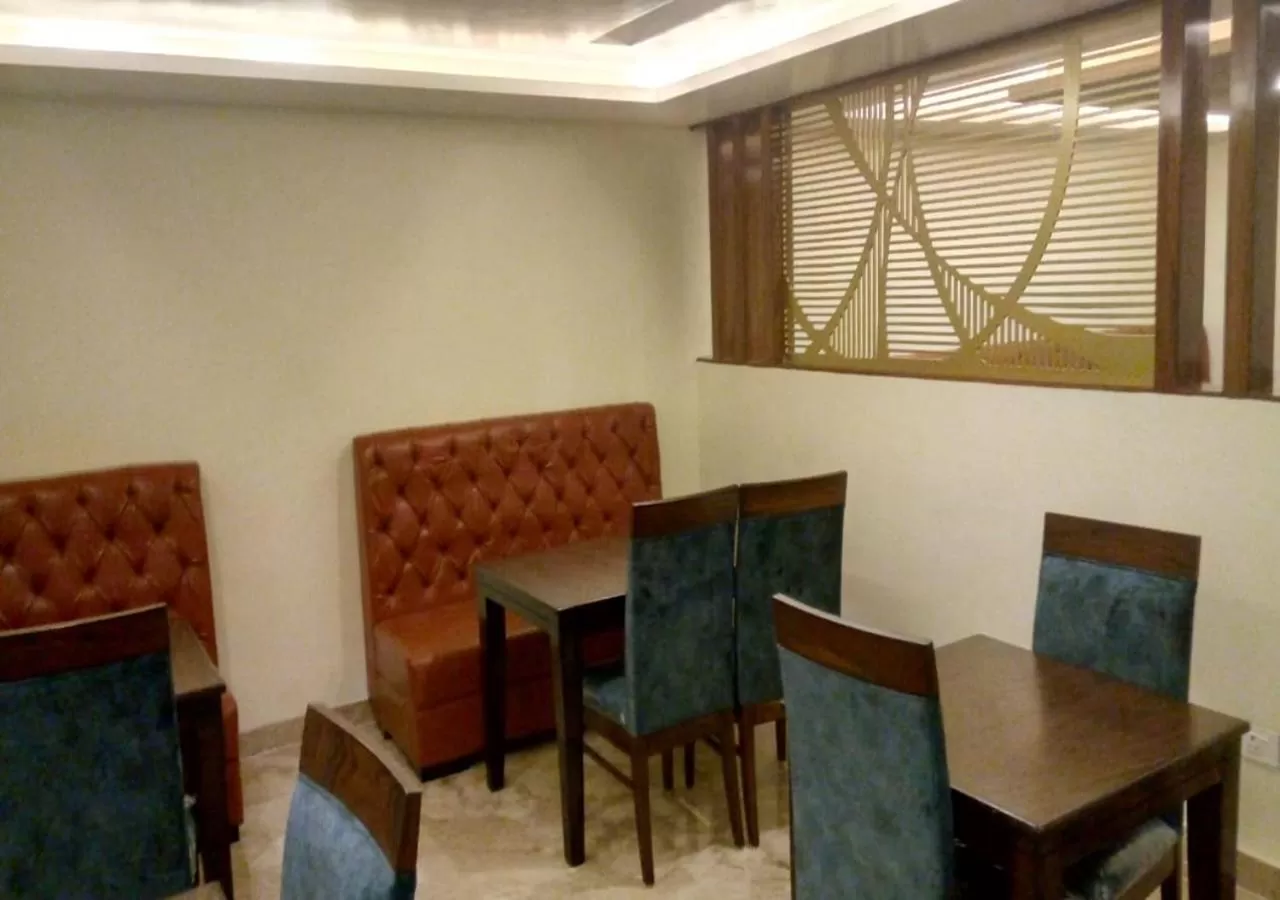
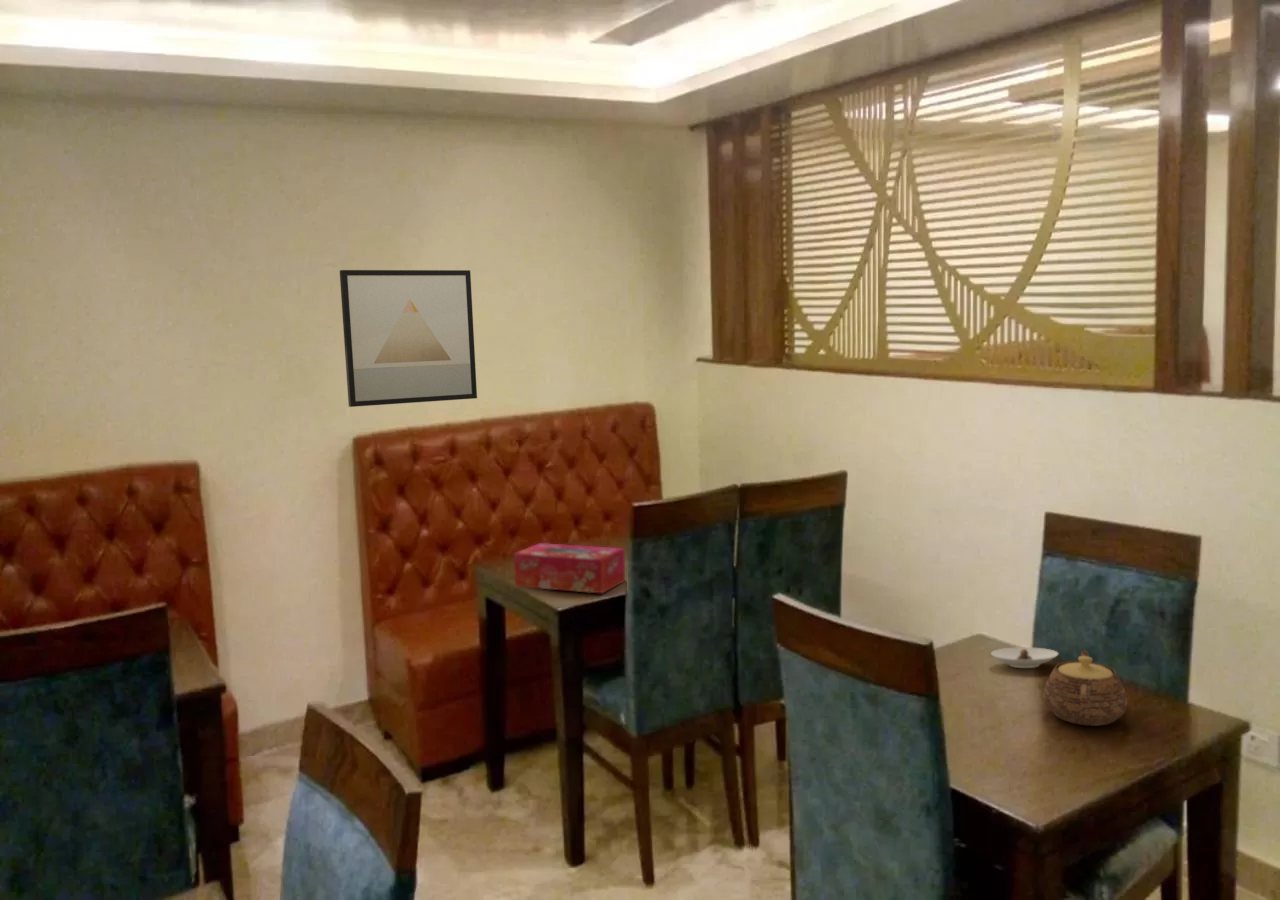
+ saucer [990,646,1059,669]
+ tissue box [513,542,626,595]
+ teapot [1042,649,1129,727]
+ wall art [339,269,478,408]
